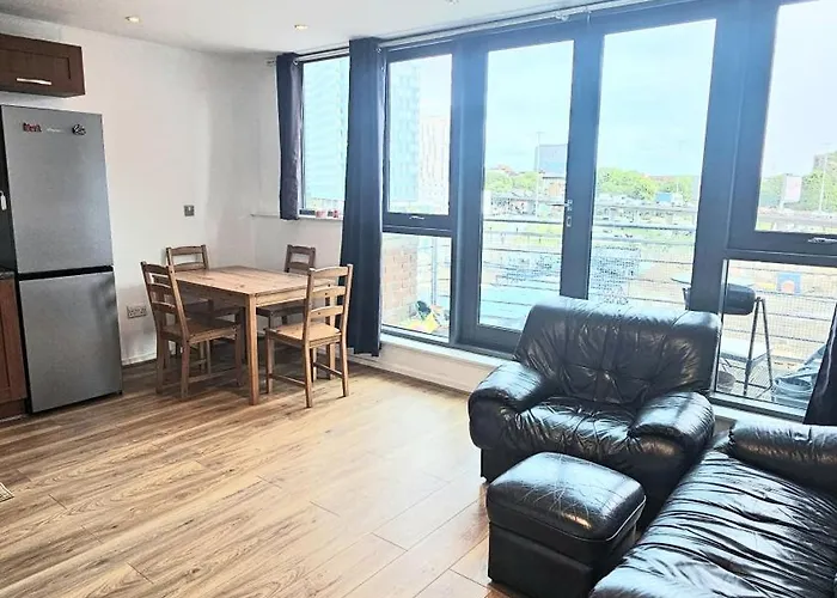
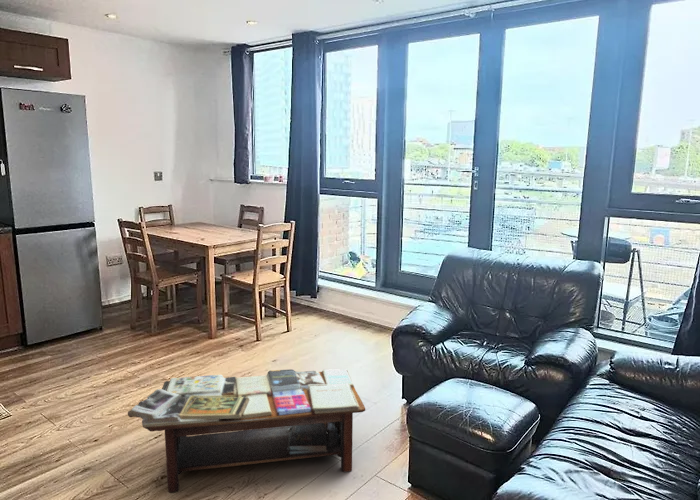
+ coffee table [127,368,366,493]
